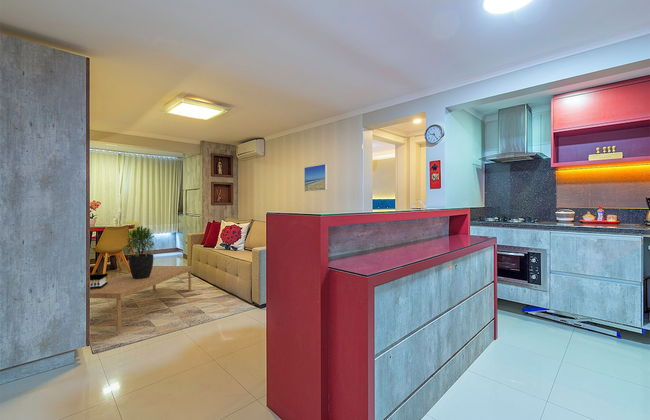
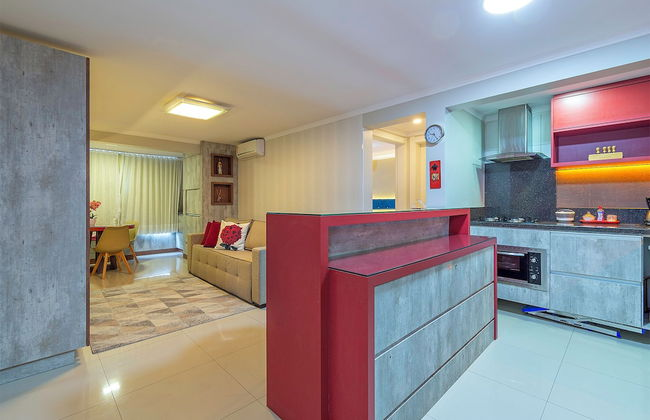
- architectural model [89,272,109,290]
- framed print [303,163,328,192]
- potted plant [122,225,157,279]
- coffee table [89,265,195,332]
